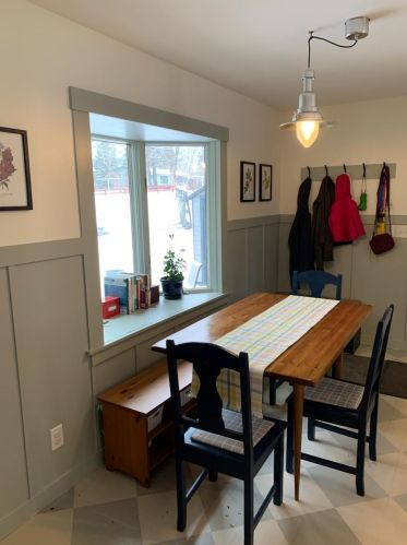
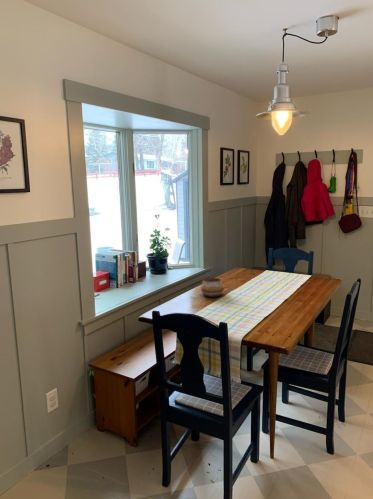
+ decorative bowl [200,277,225,298]
